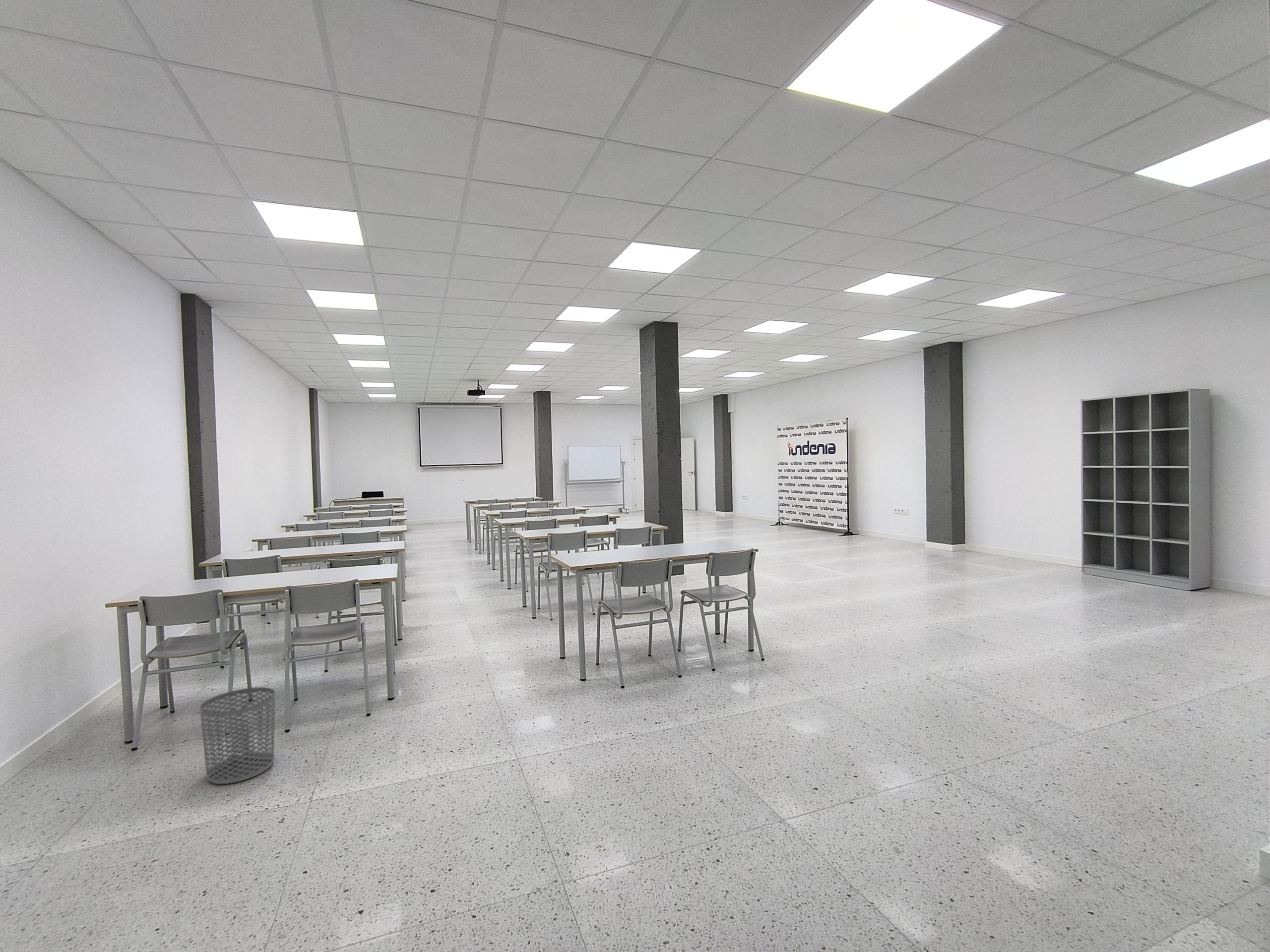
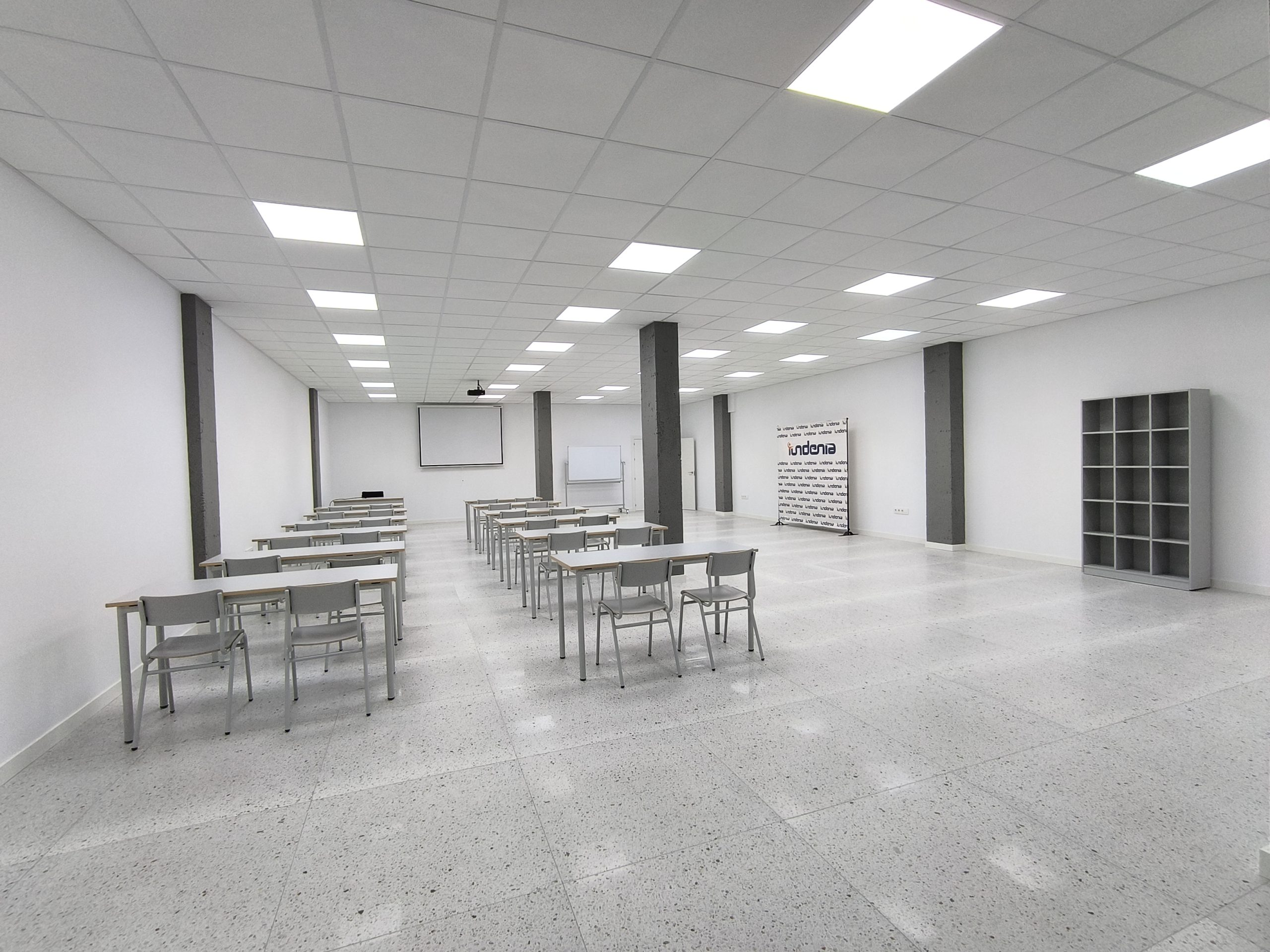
- waste bin [199,687,275,784]
